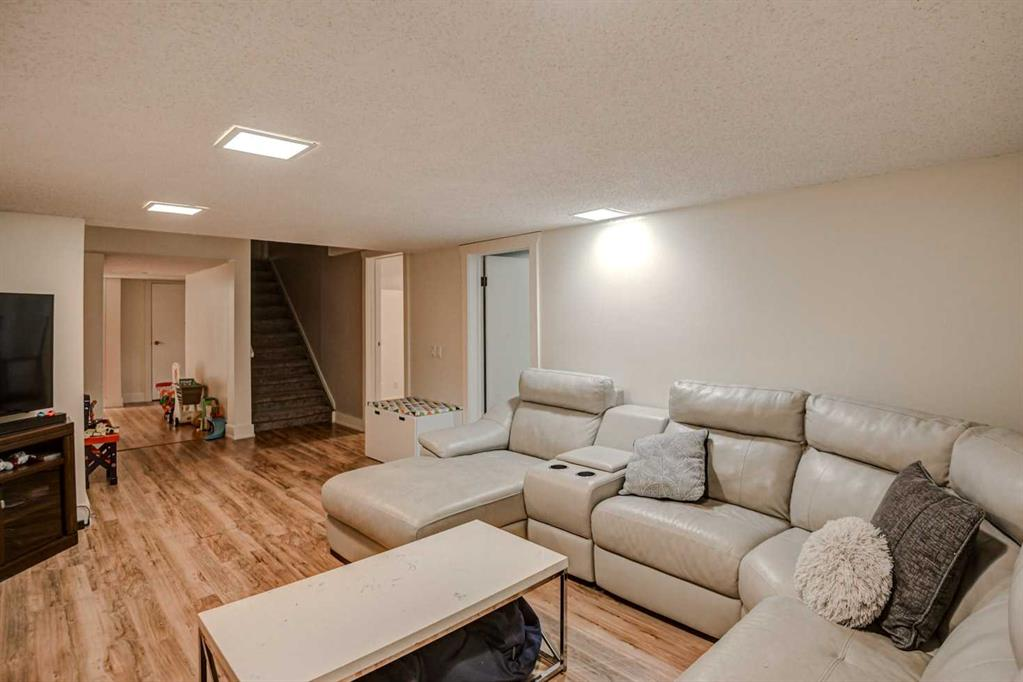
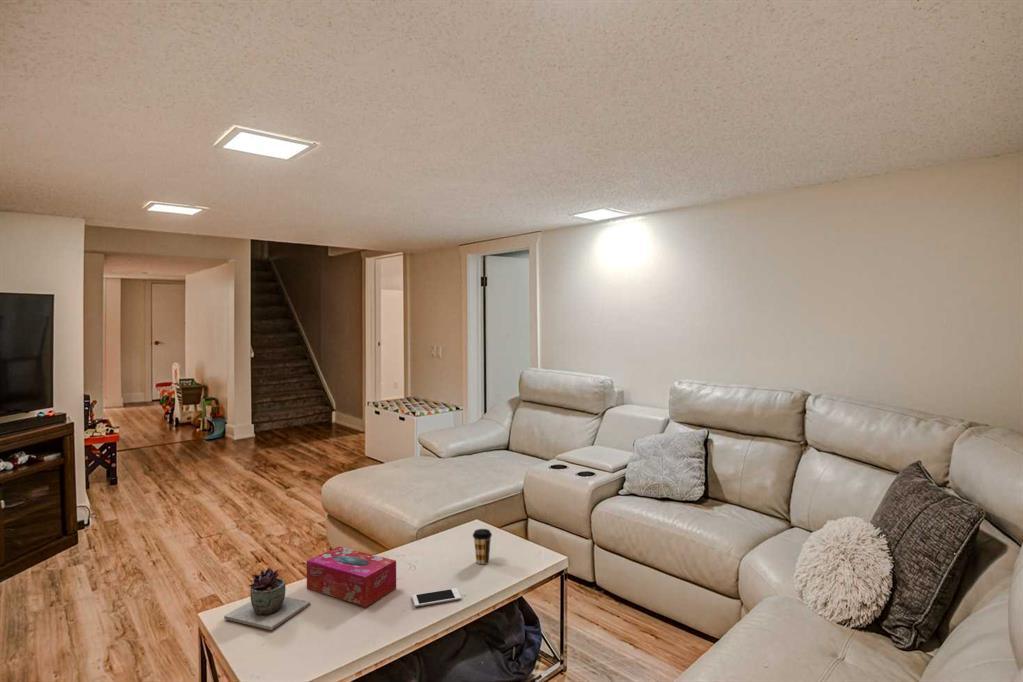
+ coffee cup [472,528,493,565]
+ cell phone [411,587,462,607]
+ tissue box [306,546,397,608]
+ succulent plant [223,567,311,631]
